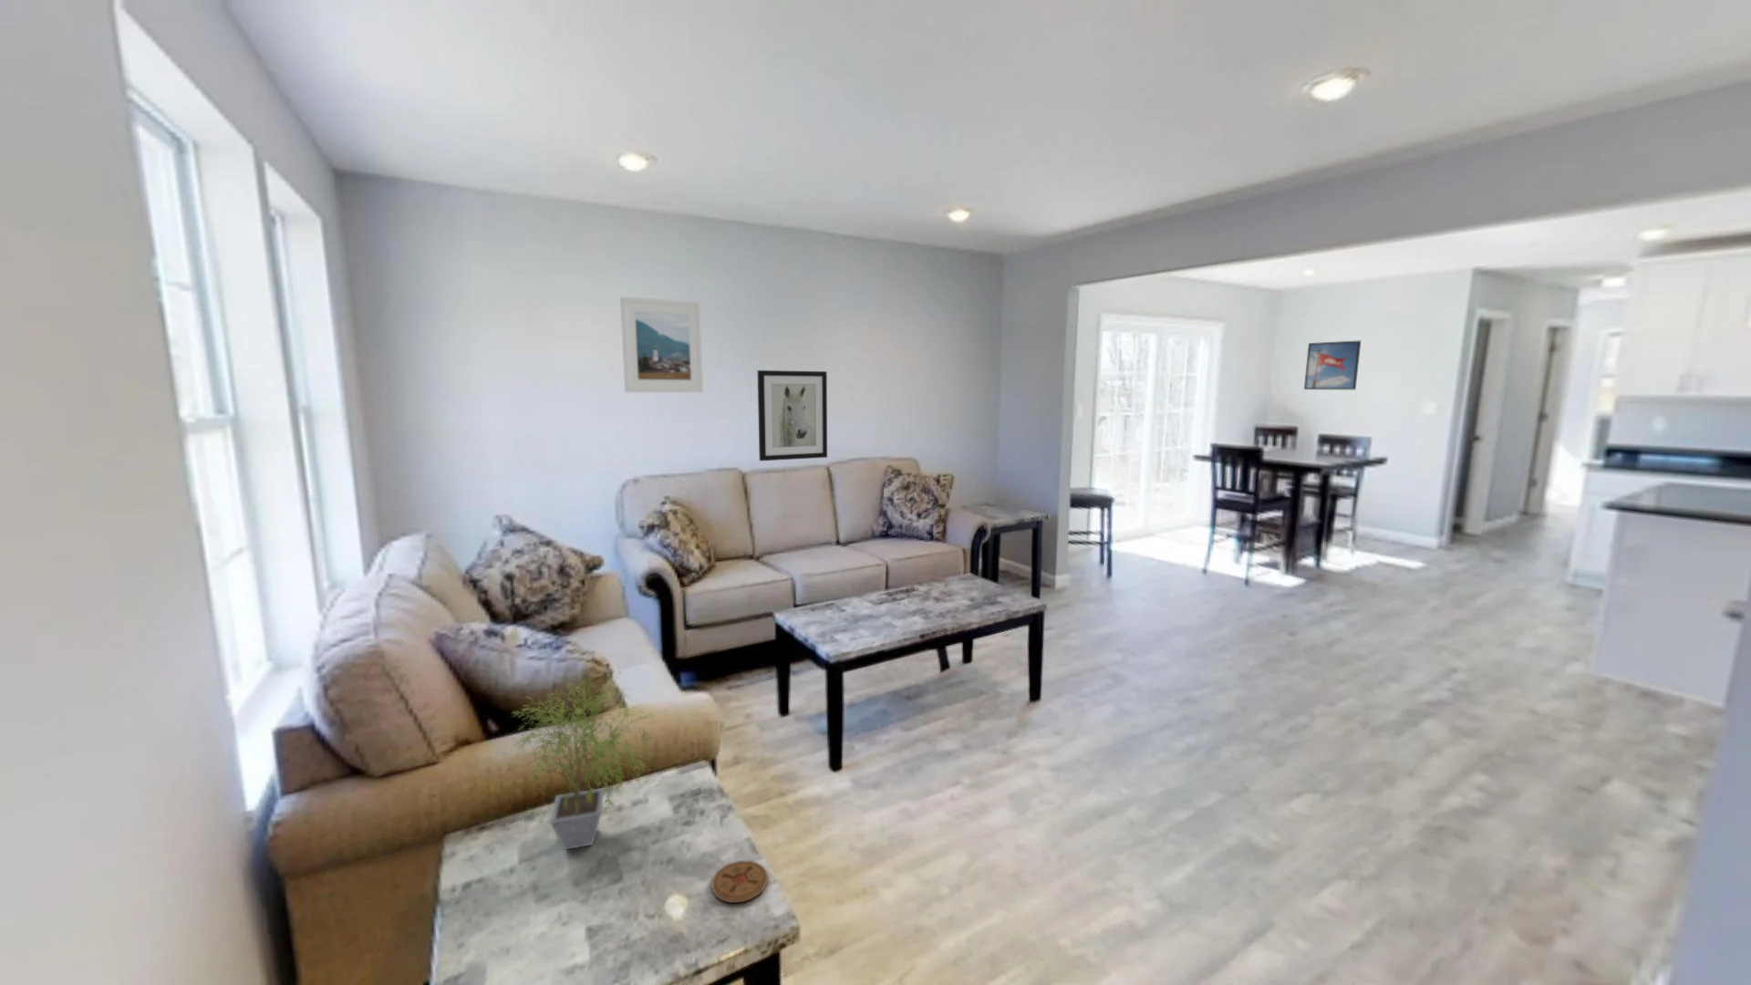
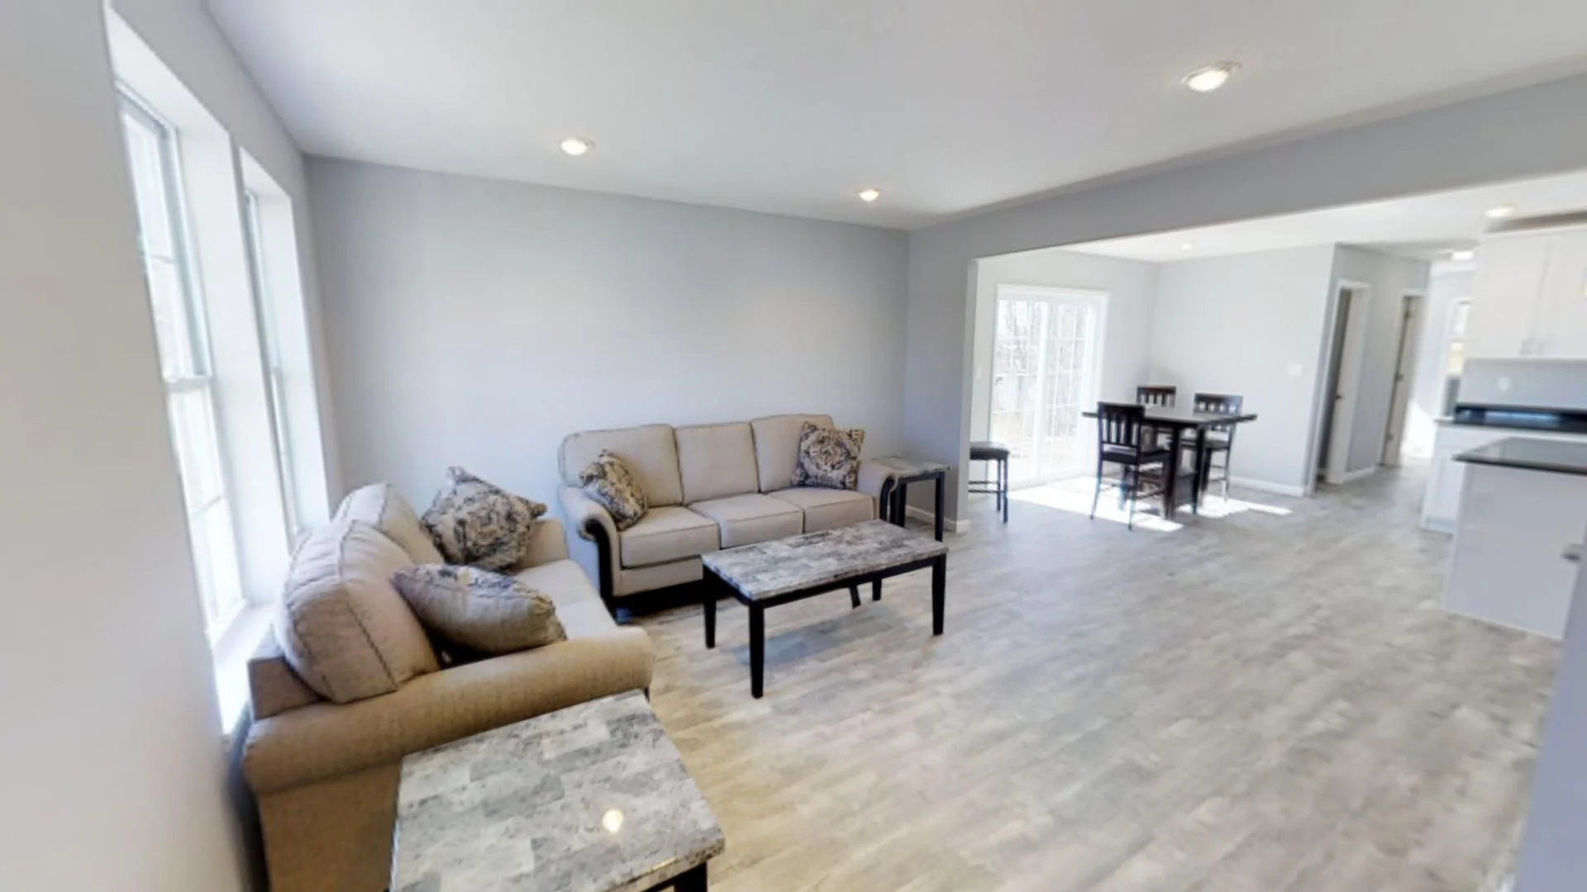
- coaster [711,860,768,904]
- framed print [619,296,705,393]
- wall art [756,369,829,462]
- potted plant [510,670,655,852]
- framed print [1304,339,1361,391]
